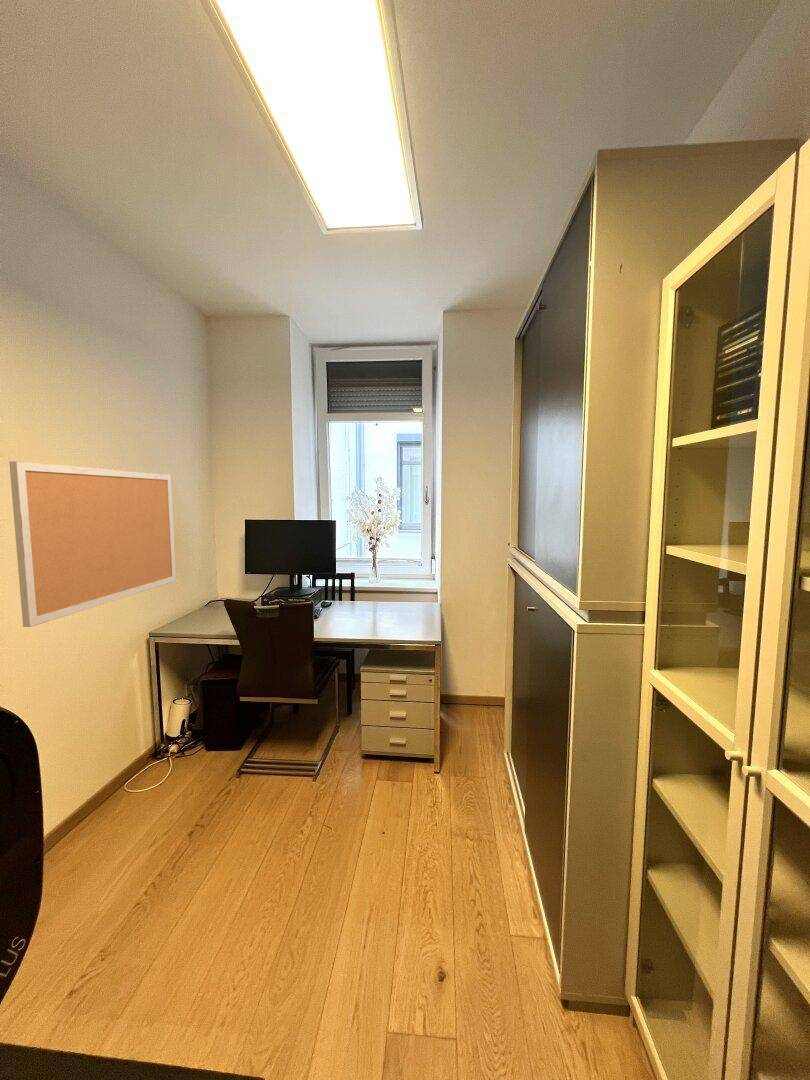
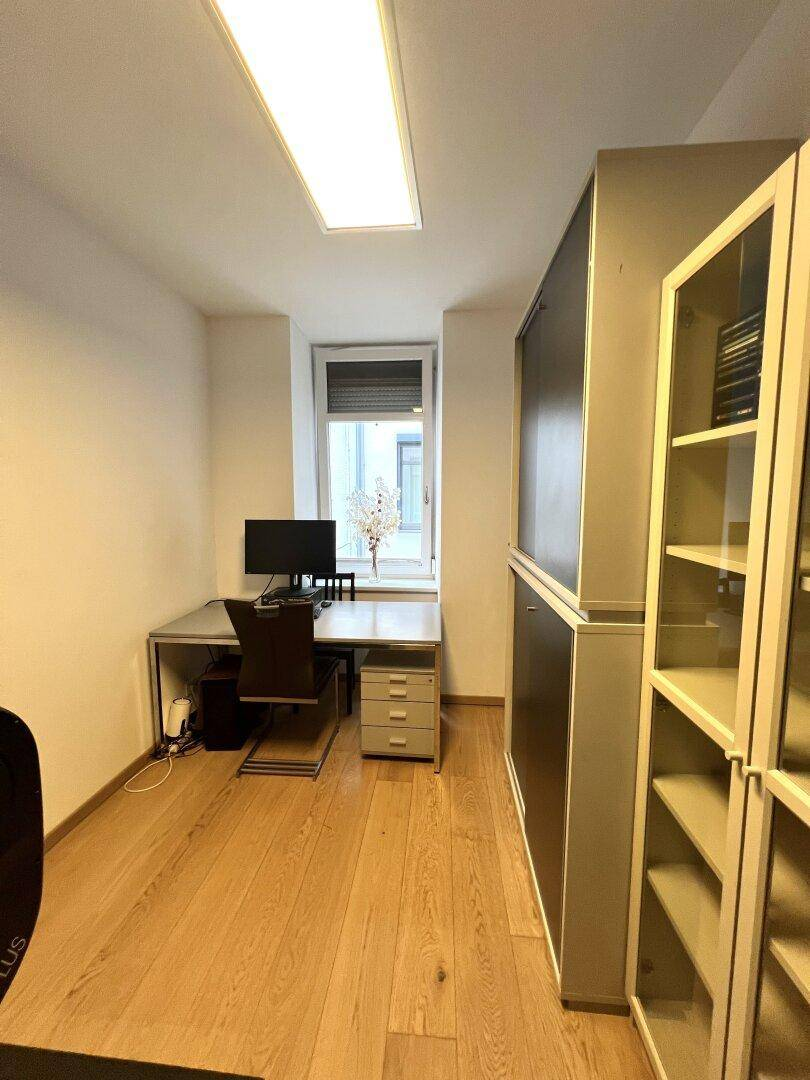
- bulletin board [8,460,177,628]
